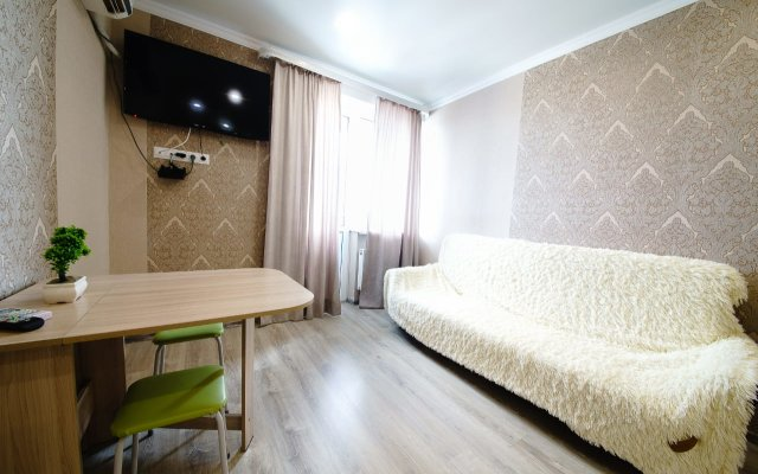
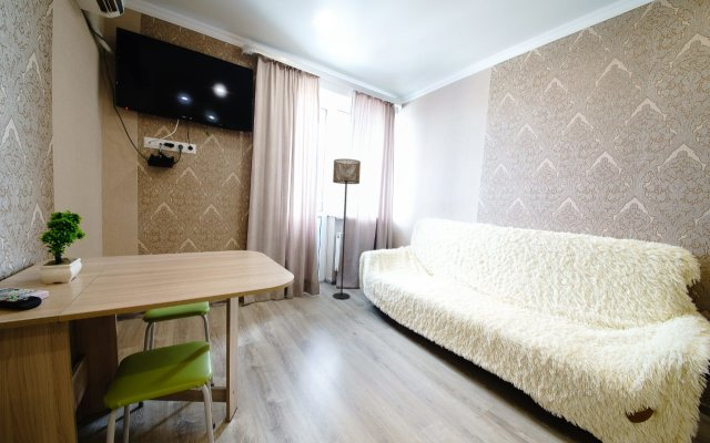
+ floor lamp [332,158,362,300]
